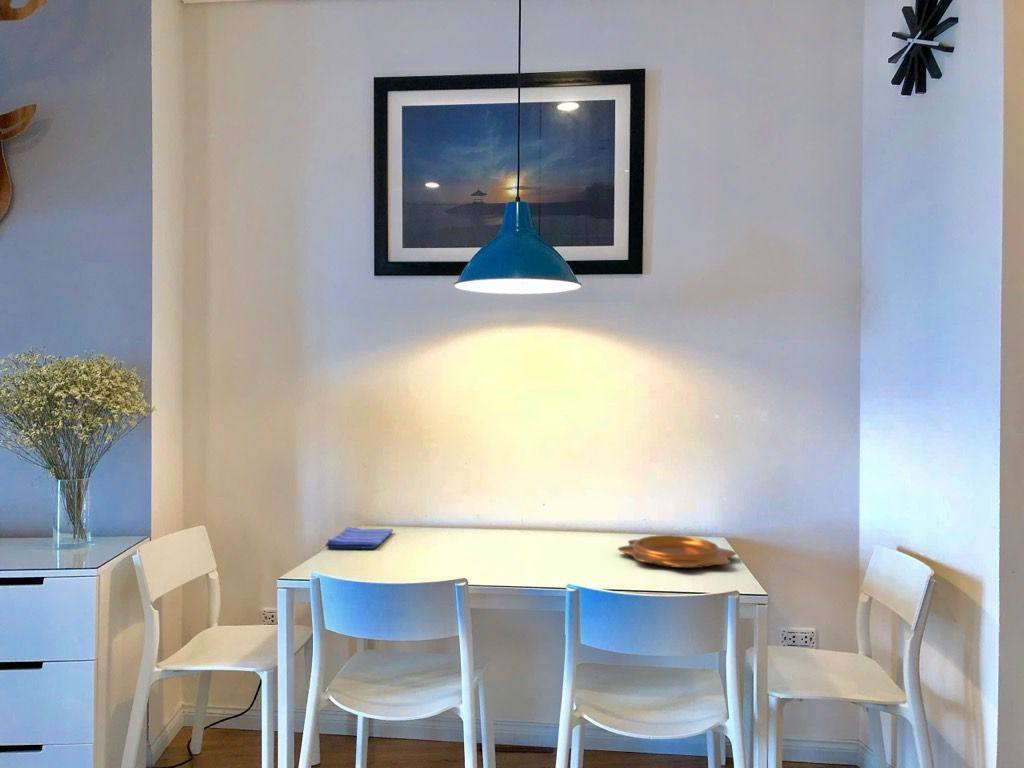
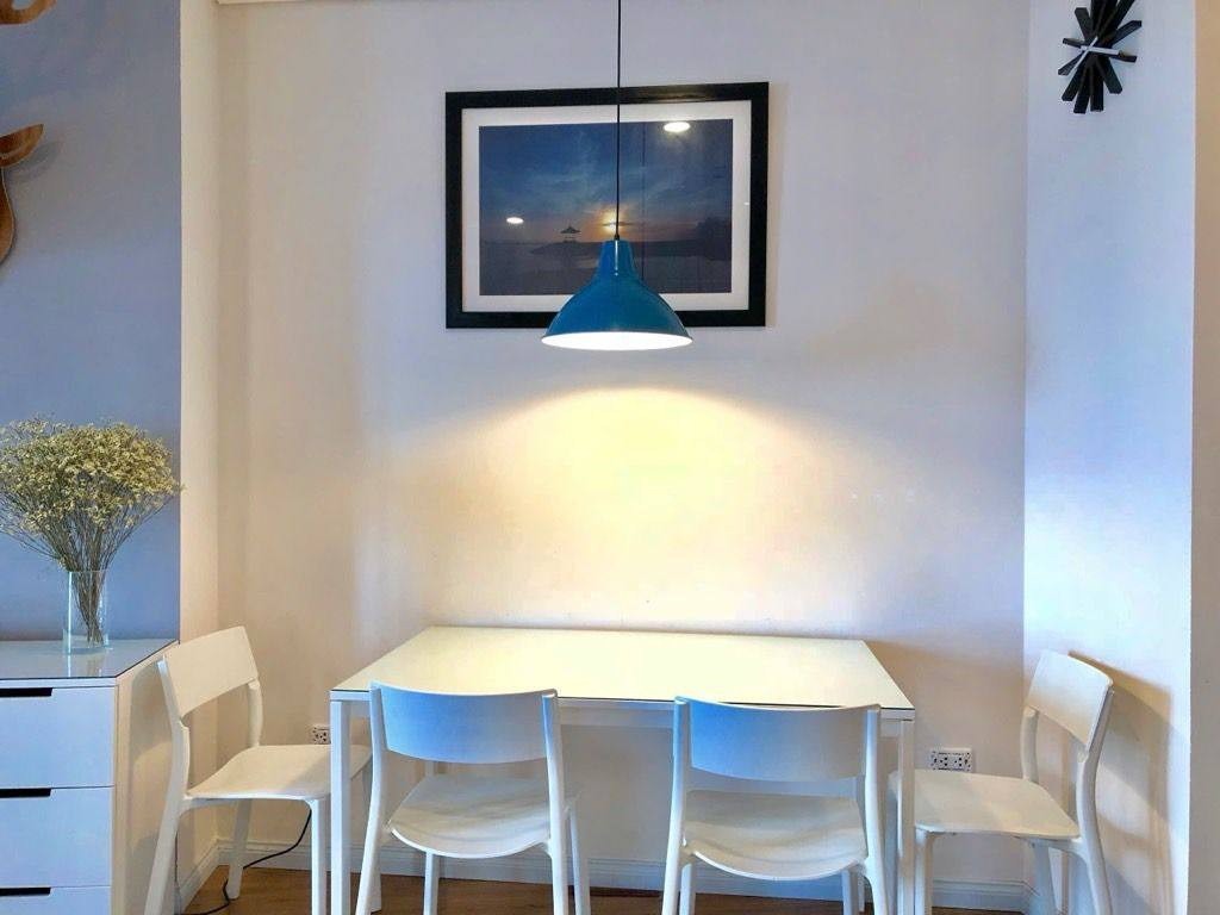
- decorative bowl [617,534,737,569]
- dish towel [324,526,394,550]
